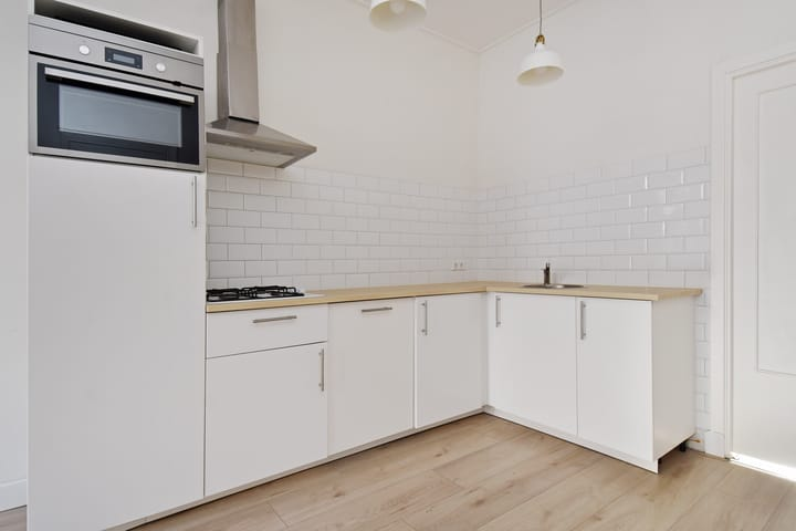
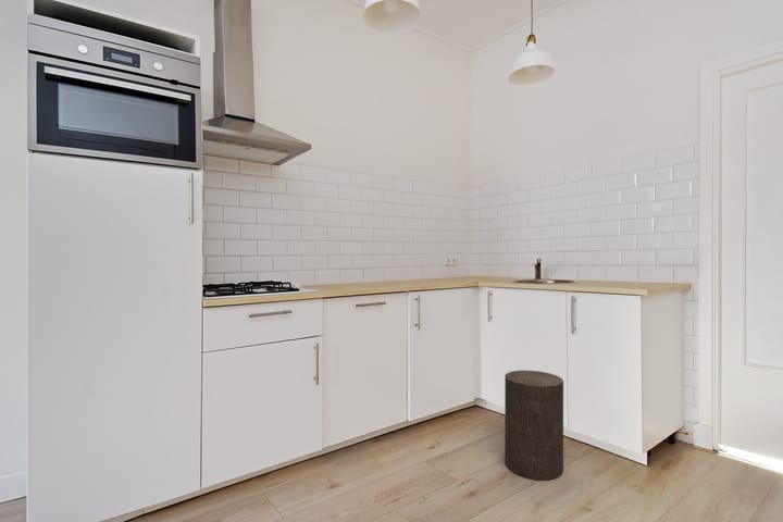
+ stool [504,370,564,482]
